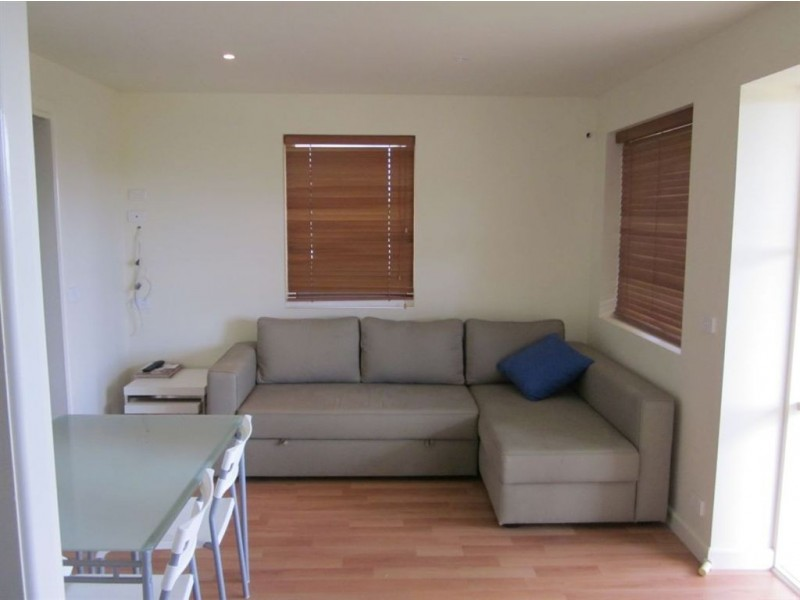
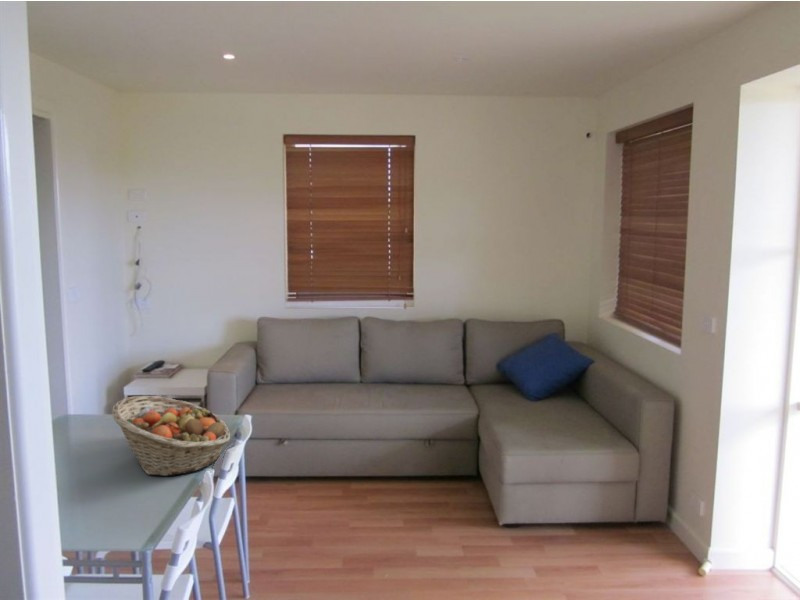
+ fruit basket [111,395,231,477]
